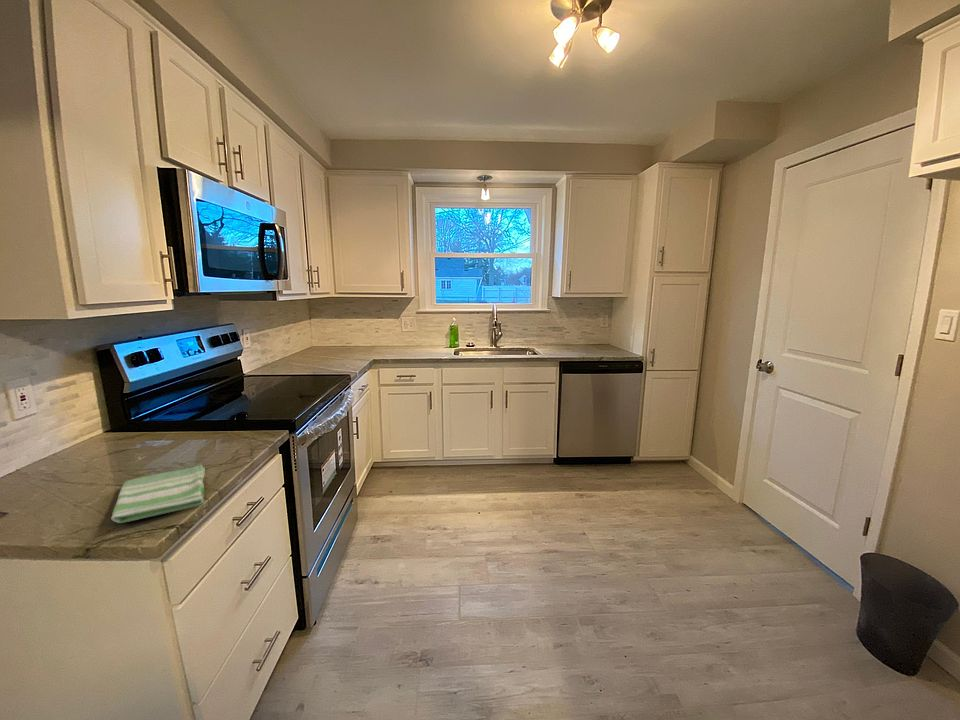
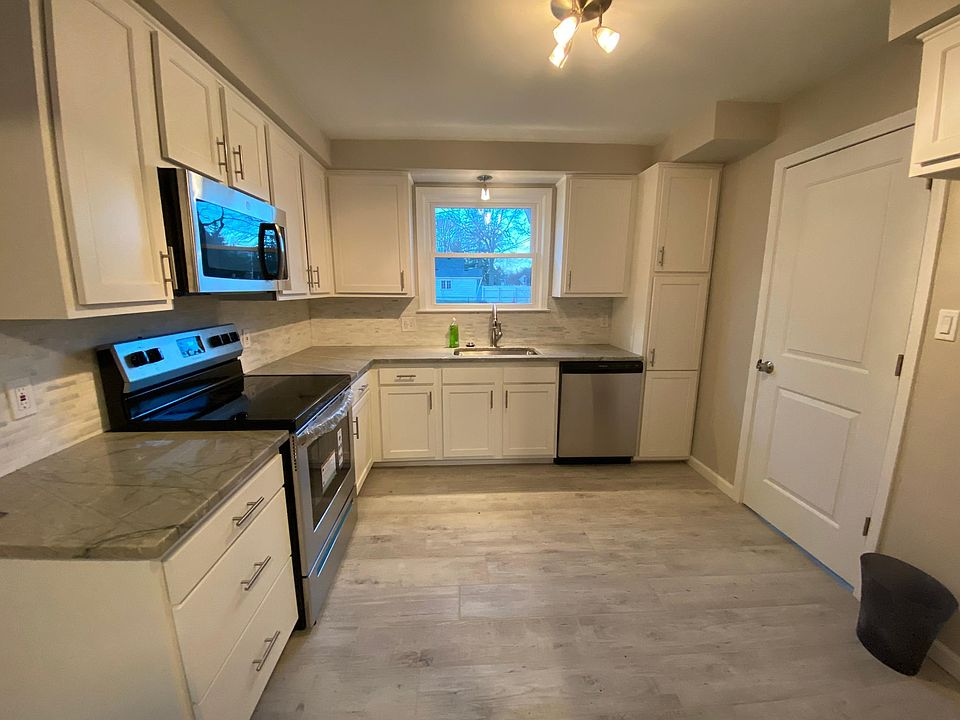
- dish towel [110,464,206,524]
